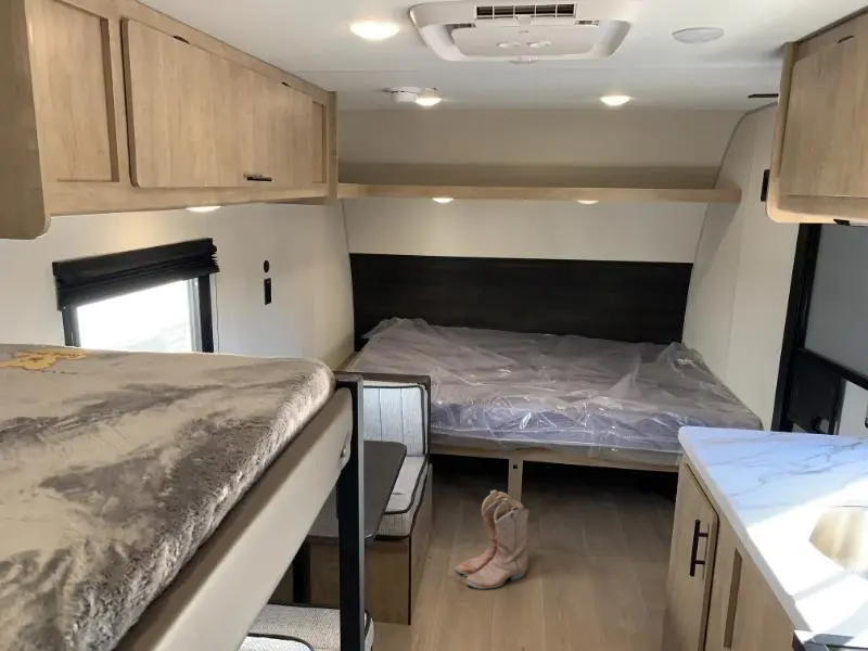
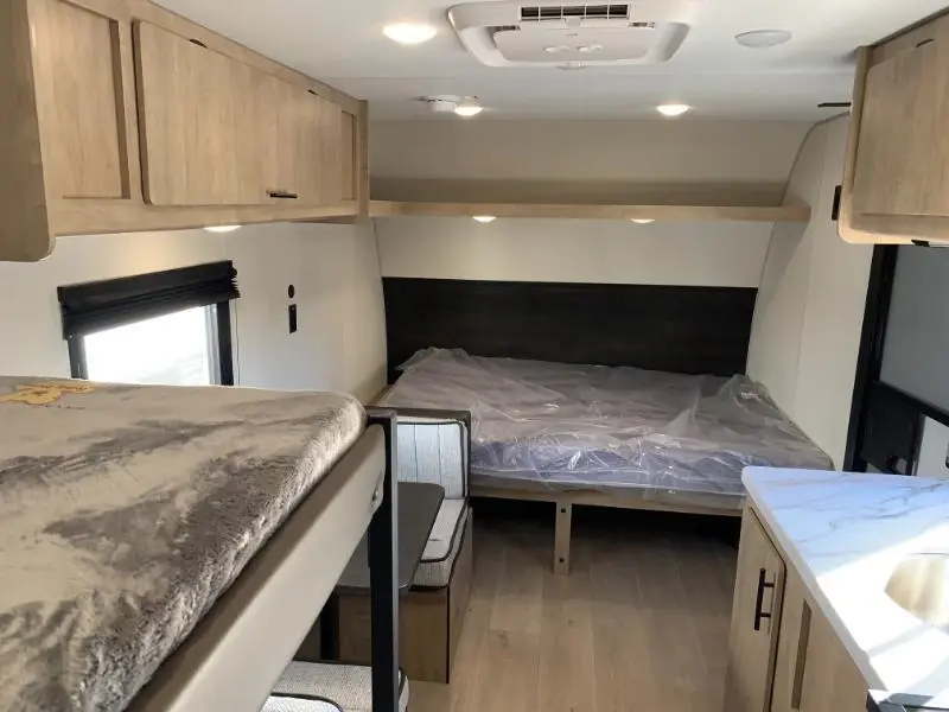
- boots [455,488,529,590]
